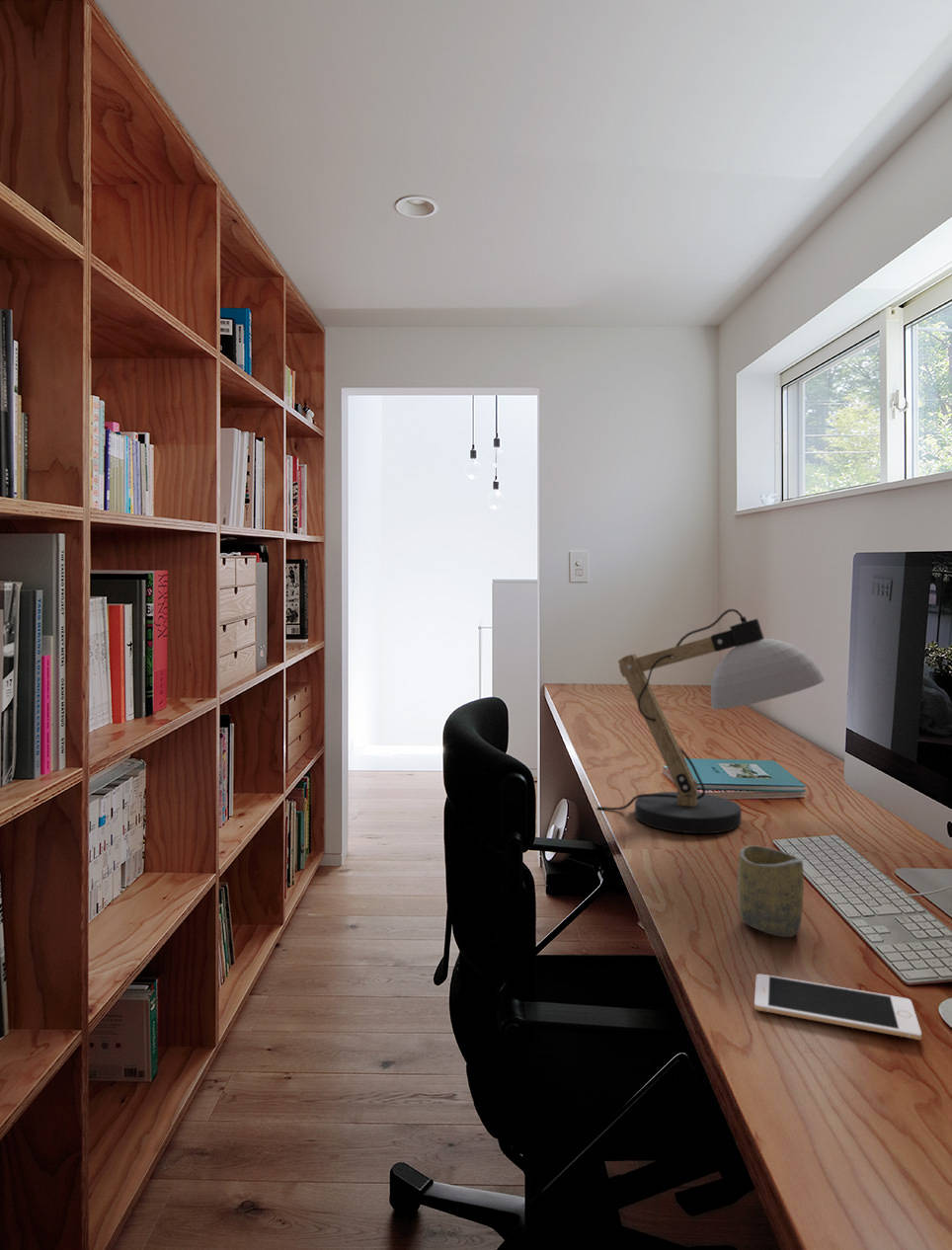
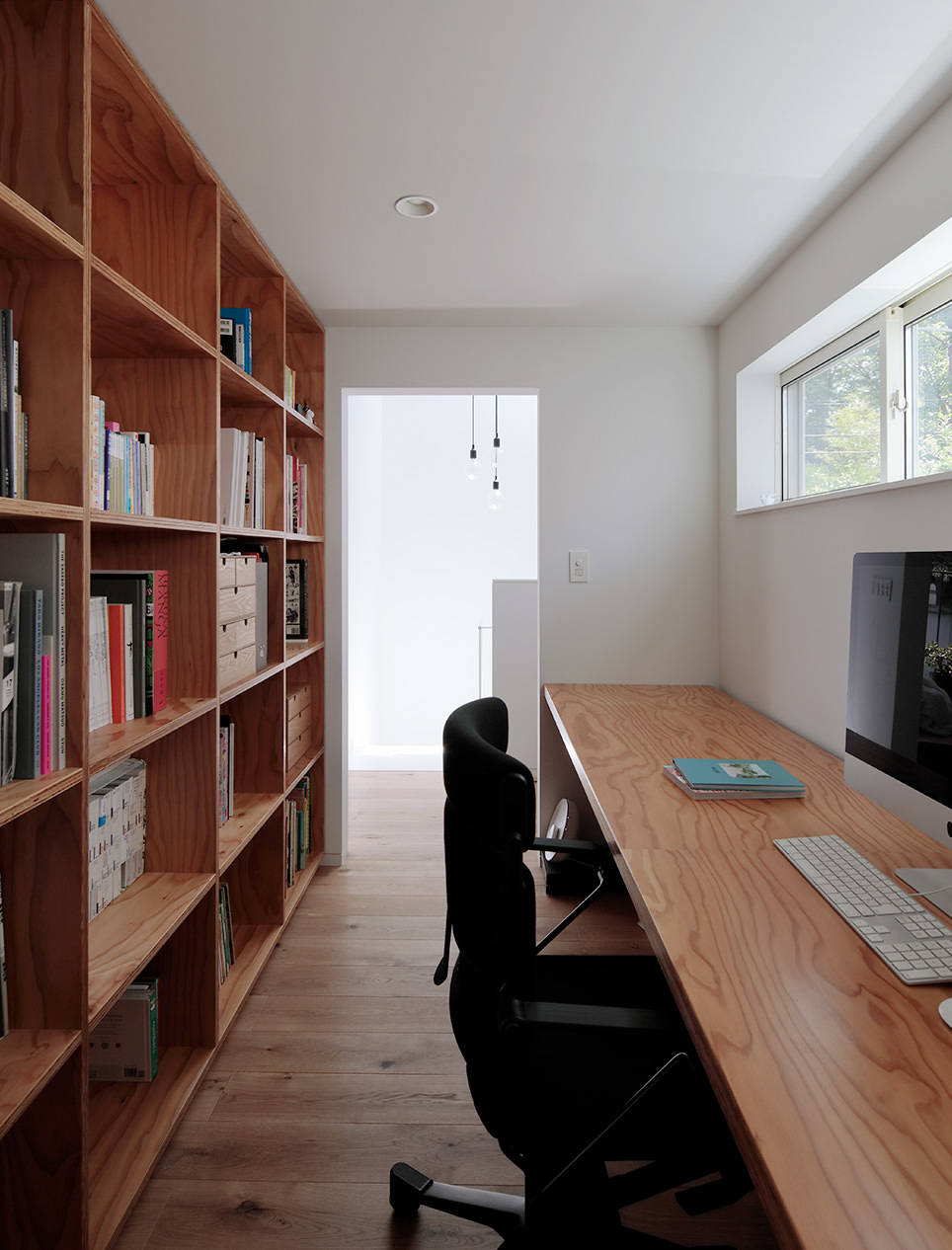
- cell phone [754,973,922,1041]
- cup [737,844,805,938]
- desk lamp [596,608,826,834]
